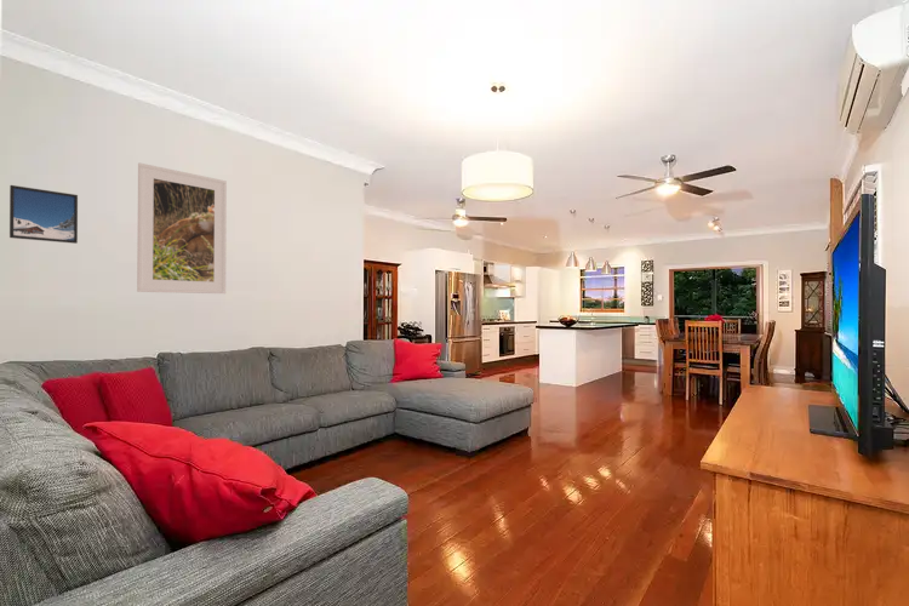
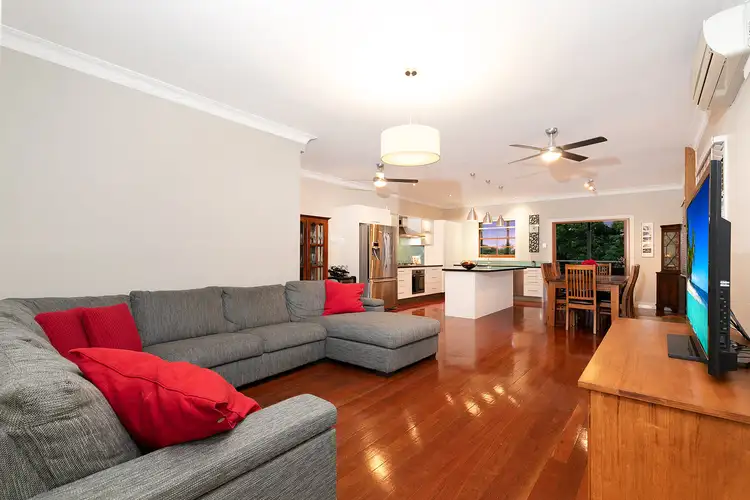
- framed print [8,184,79,245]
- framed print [136,162,228,295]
